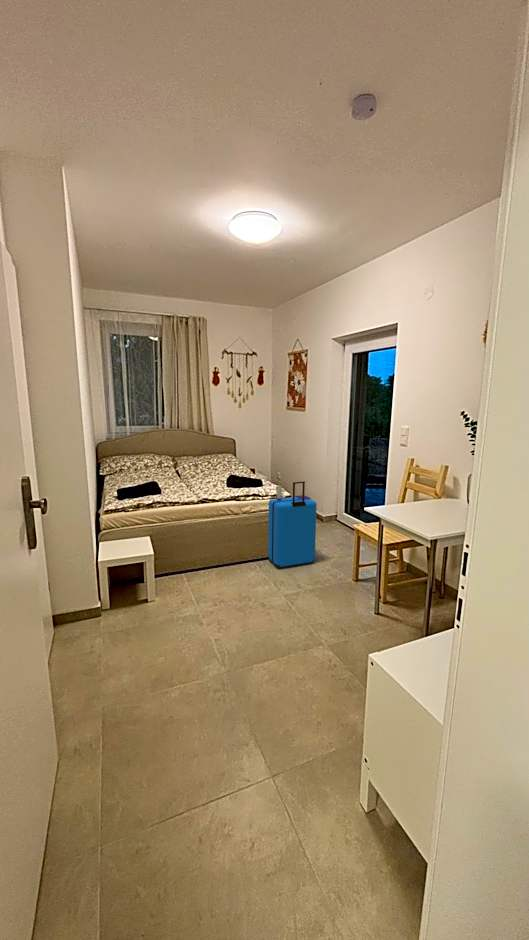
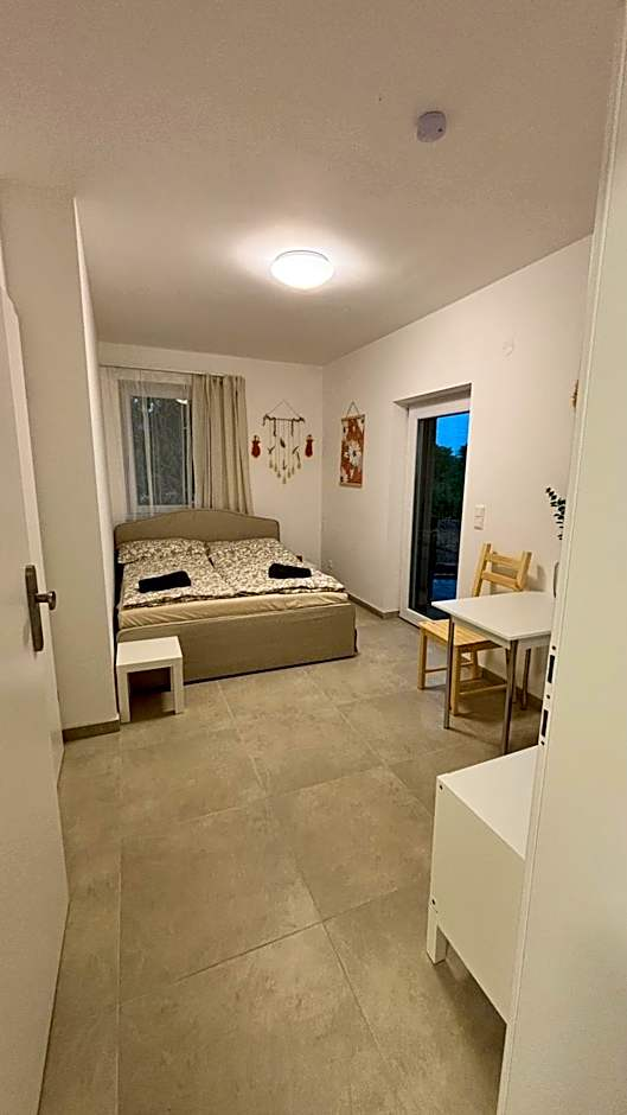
- suitcase [267,480,318,569]
